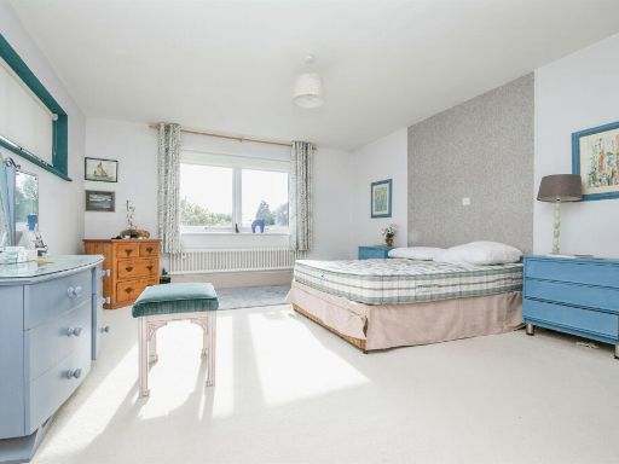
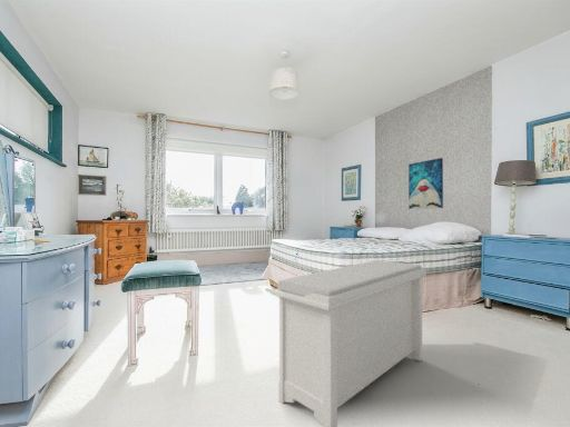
+ wall art [407,157,444,210]
+ bench [271,259,428,427]
